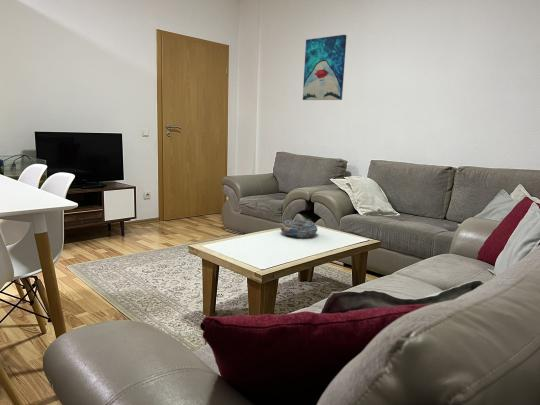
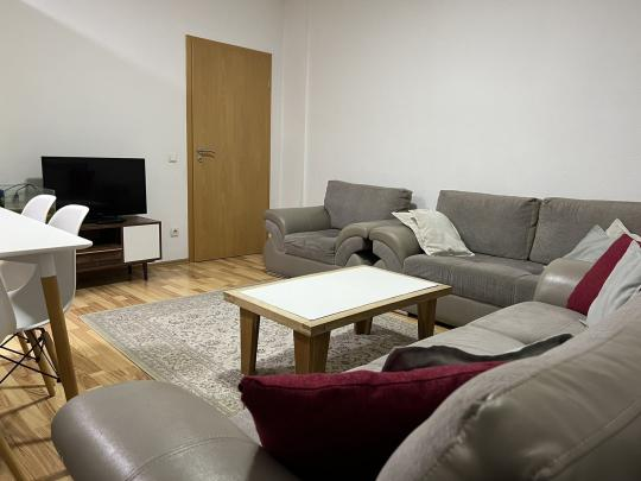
- decorative bowl [280,219,318,239]
- wall art [302,34,348,101]
